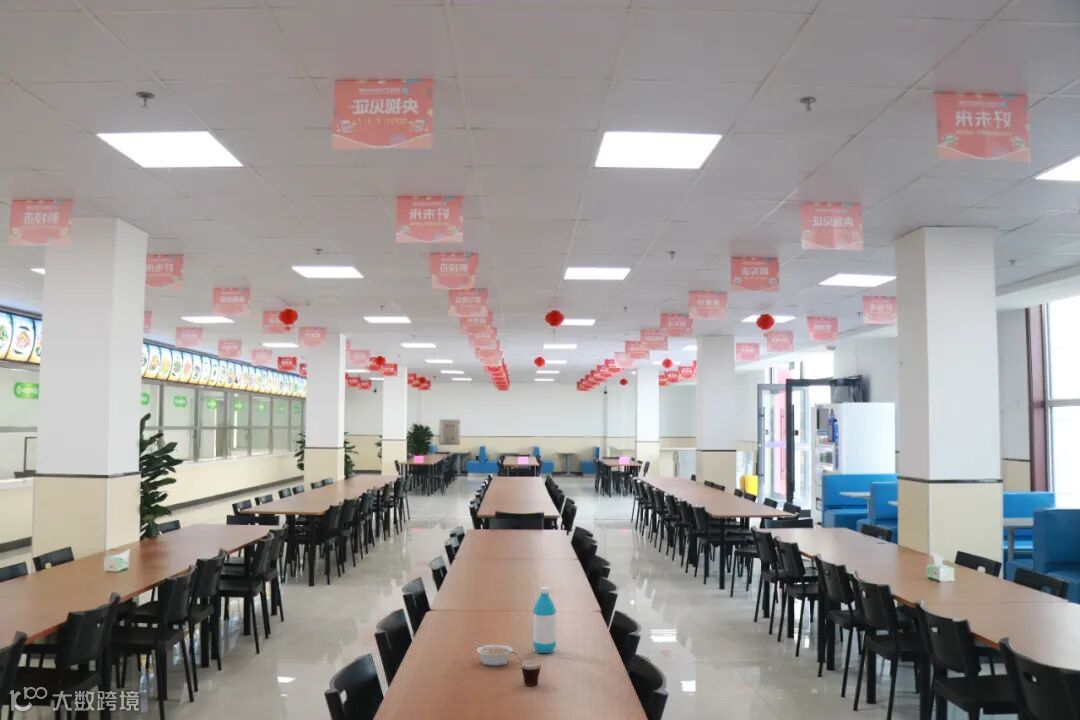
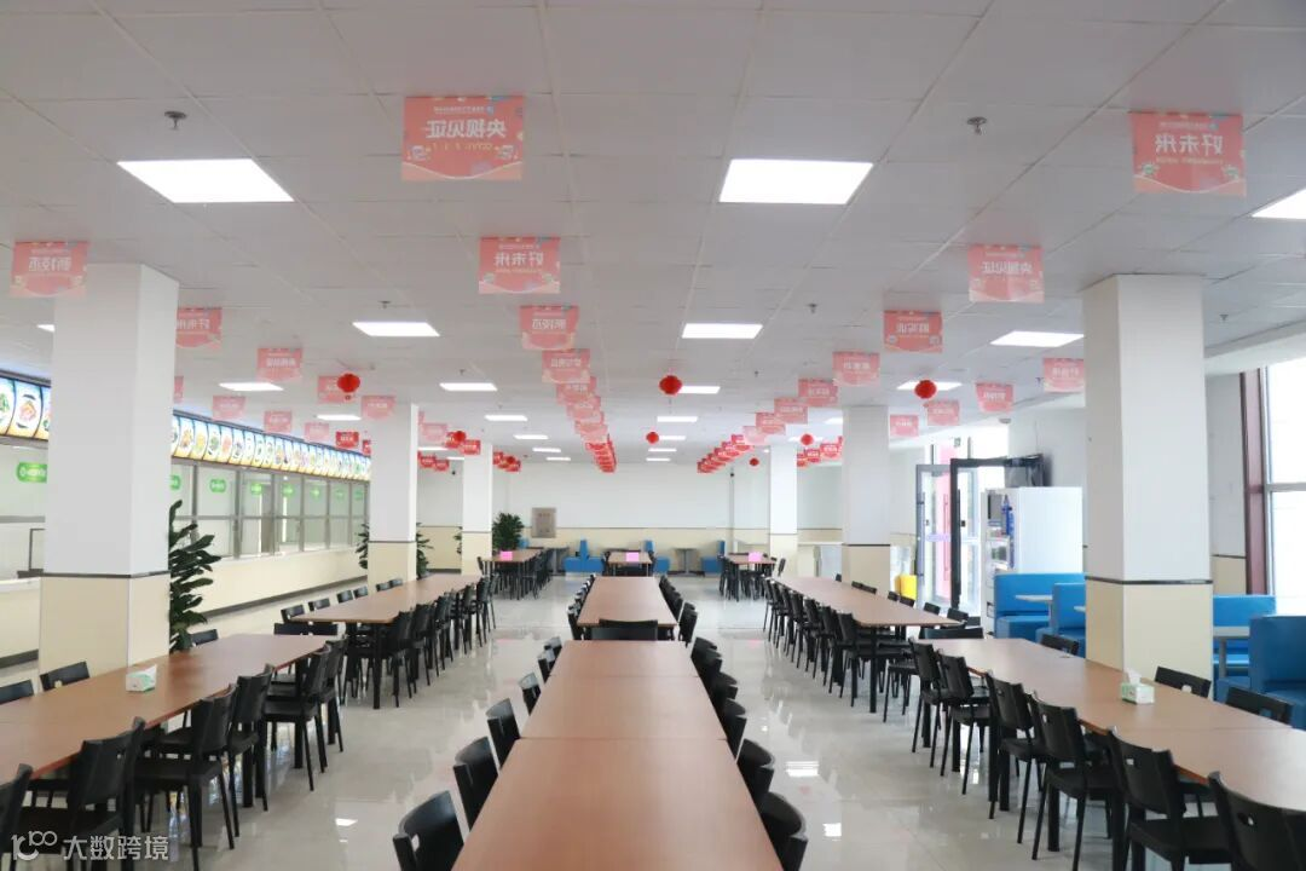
- cup [504,650,542,687]
- legume [475,641,514,667]
- water bottle [532,586,557,654]
